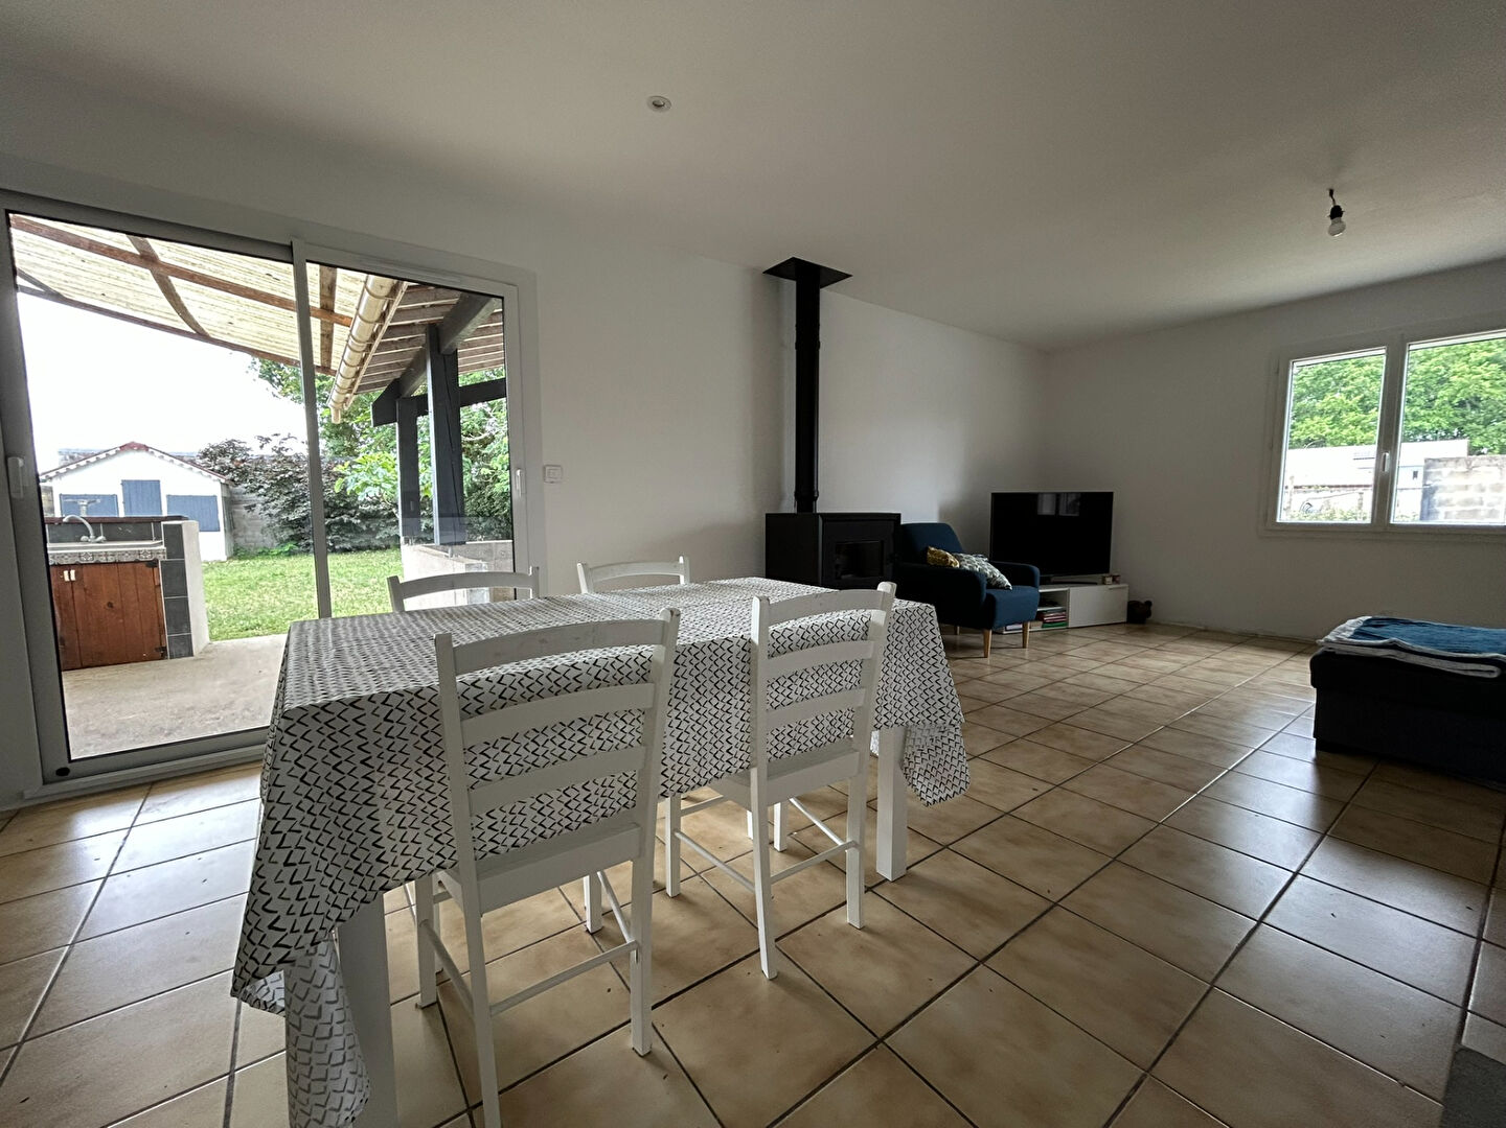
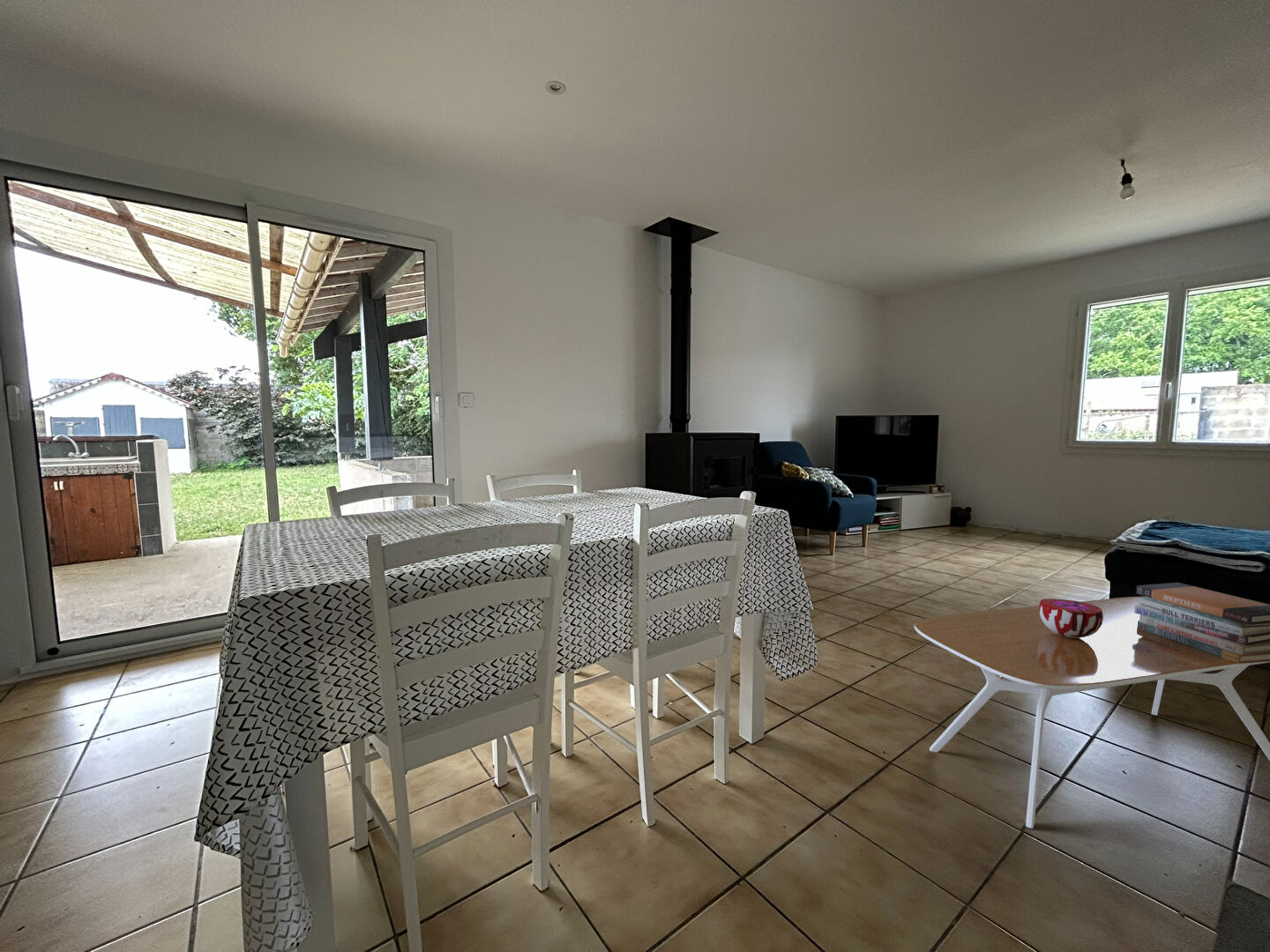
+ book stack [1134,582,1270,664]
+ decorative bowl [1038,598,1103,638]
+ coffee table [914,596,1270,829]
